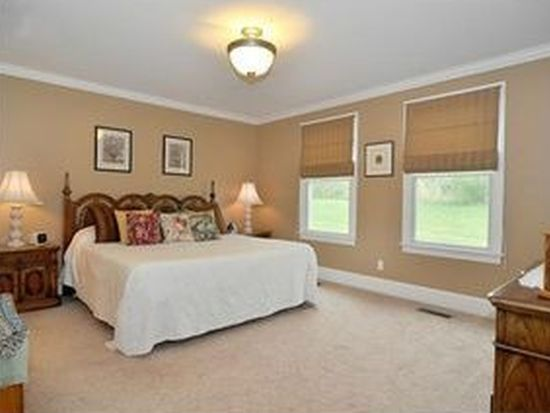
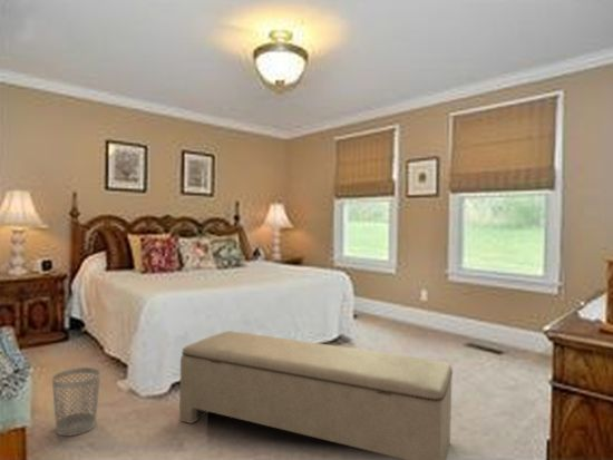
+ bench [178,330,454,460]
+ wastebasket [51,366,101,437]
